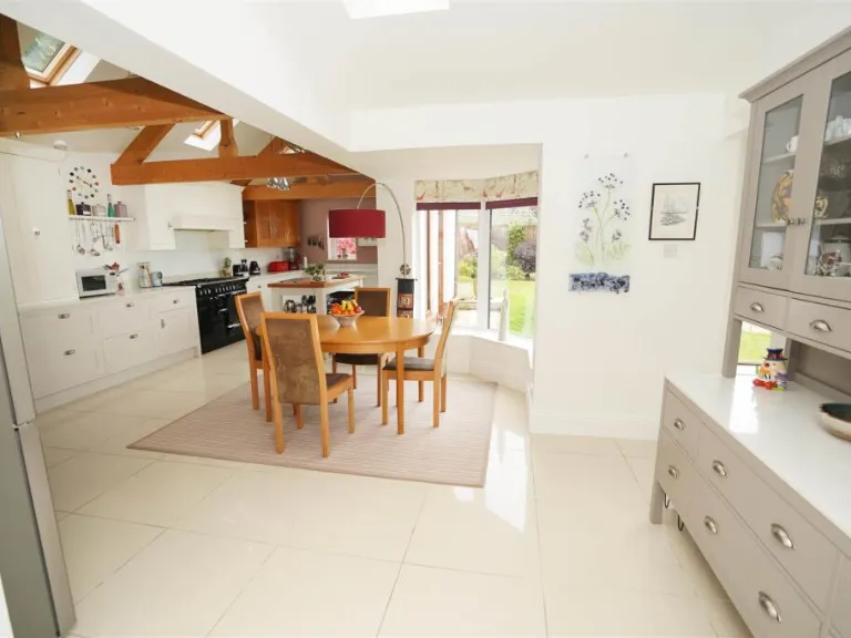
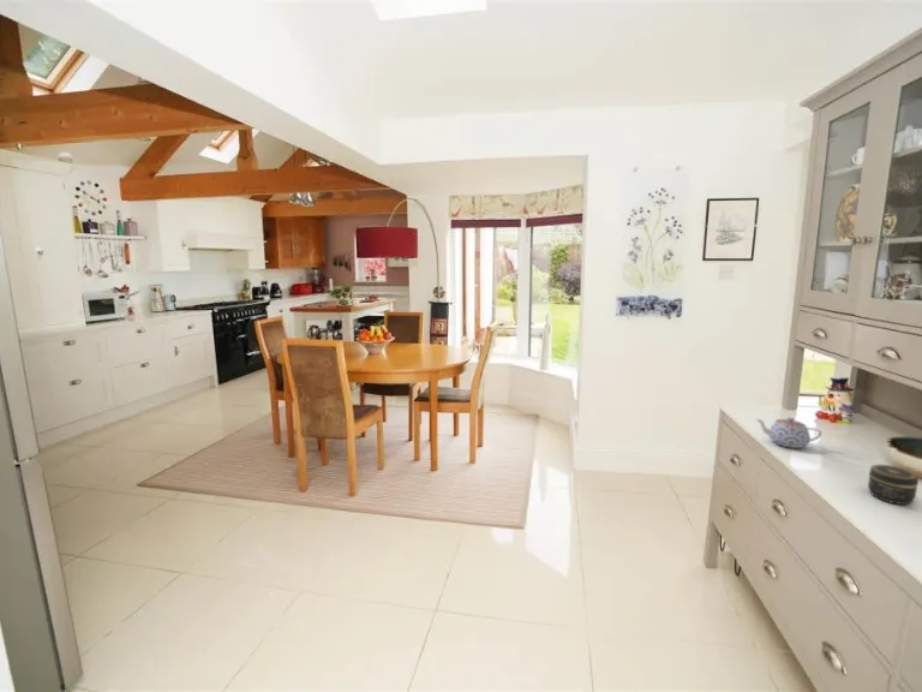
+ teapot [755,416,824,449]
+ jar [867,464,920,506]
